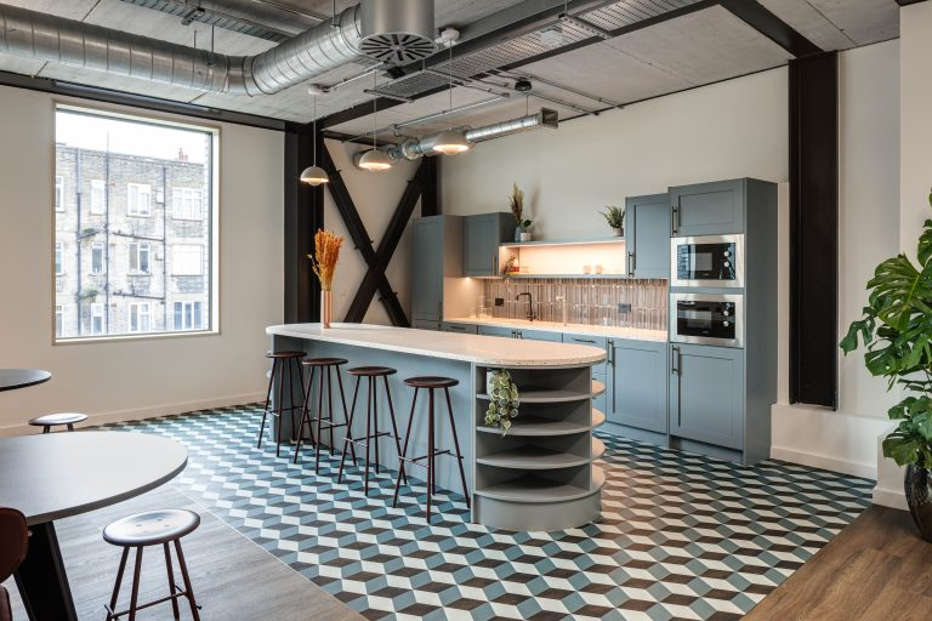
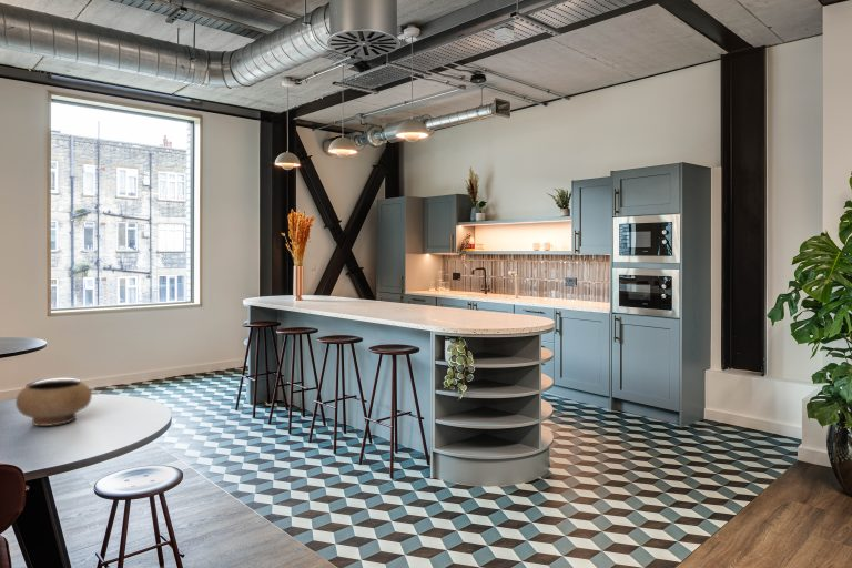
+ bowl [14,378,93,427]
